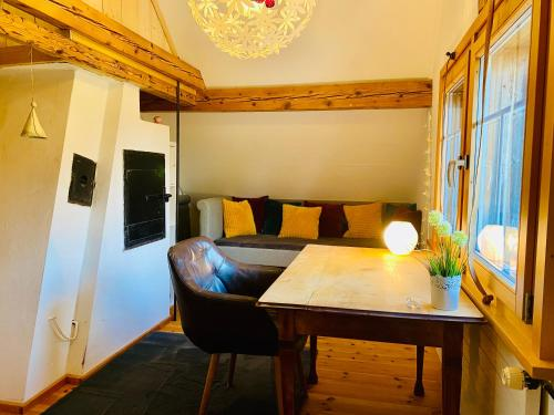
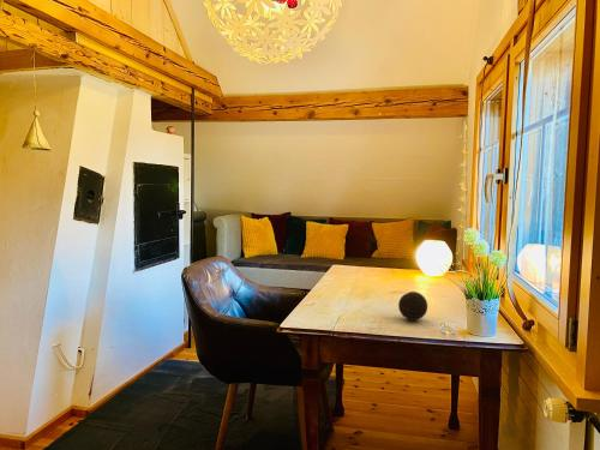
+ decorative ball [397,290,428,322]
